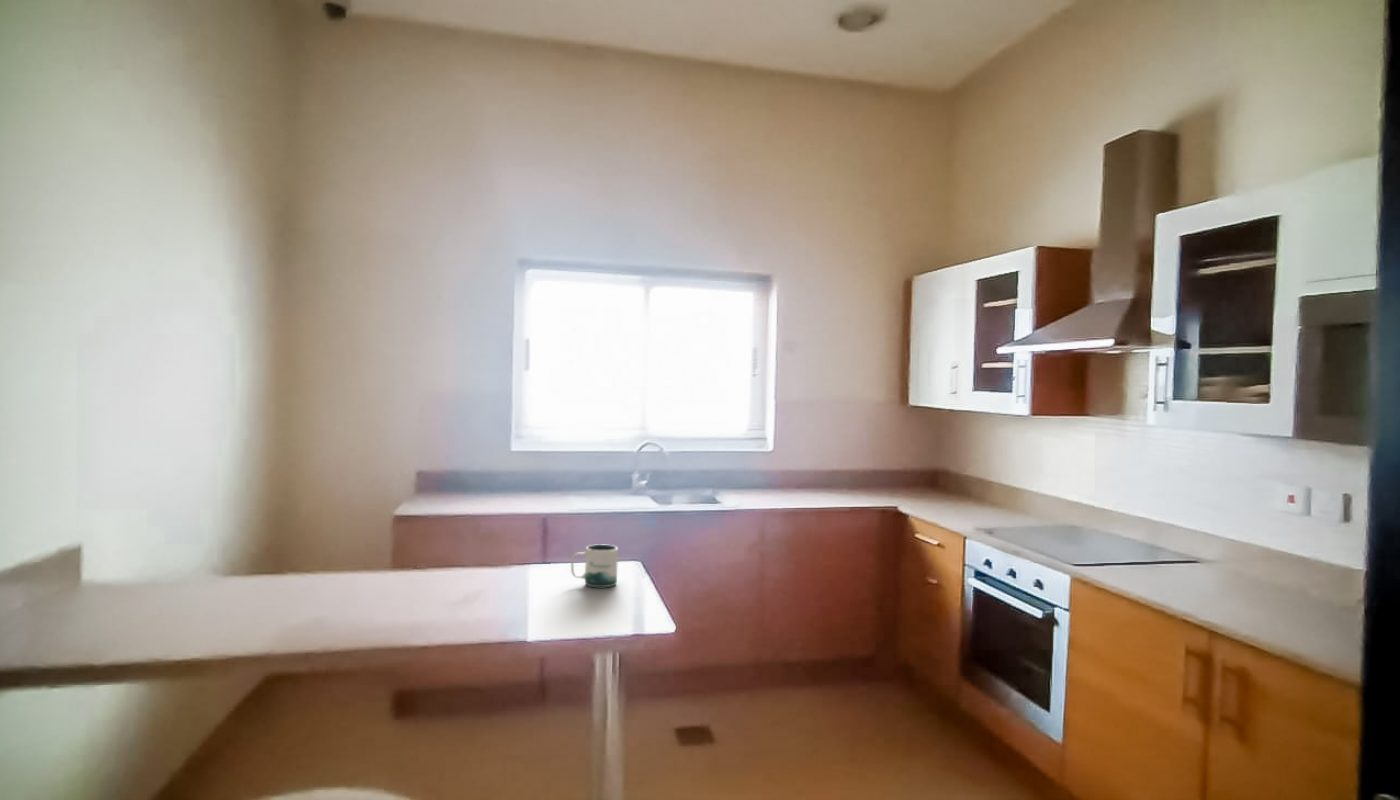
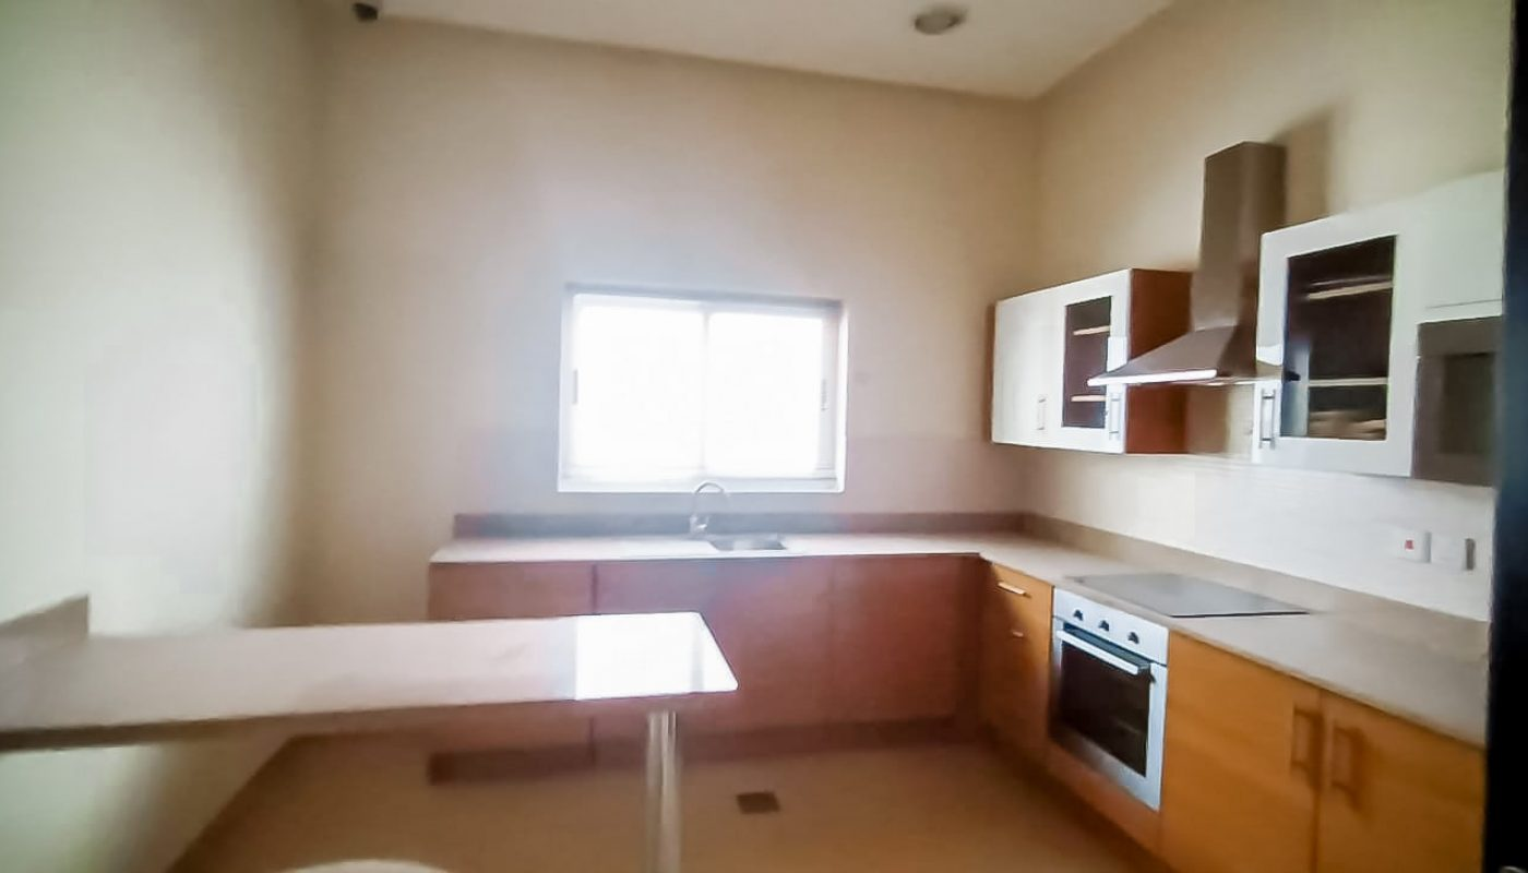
- mug [570,544,619,588]
